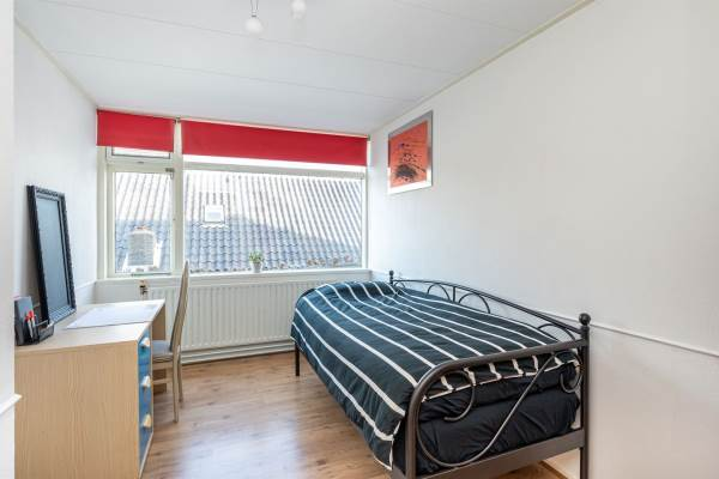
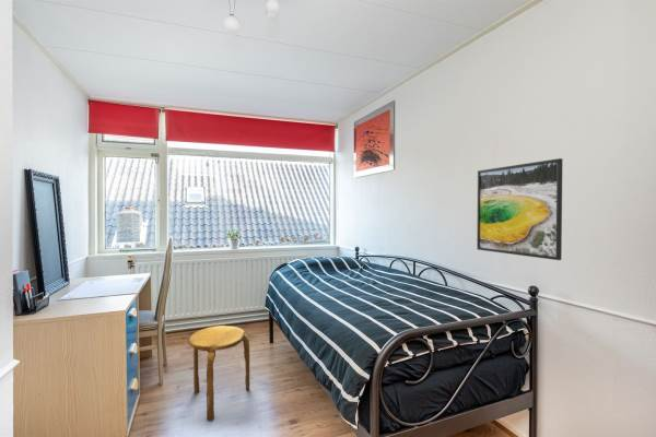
+ stool [187,324,250,422]
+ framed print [476,157,564,261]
